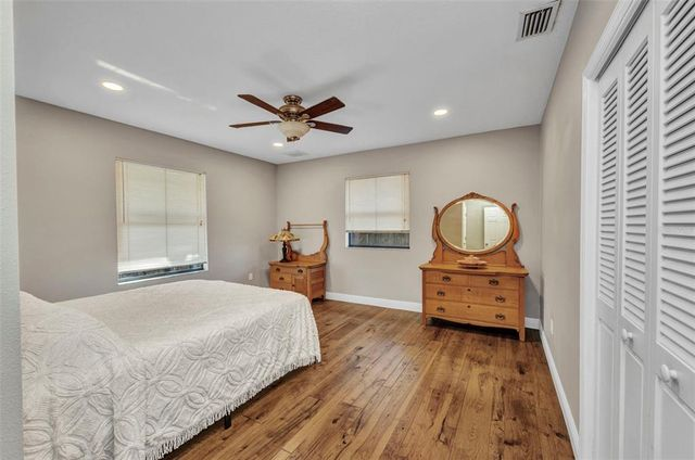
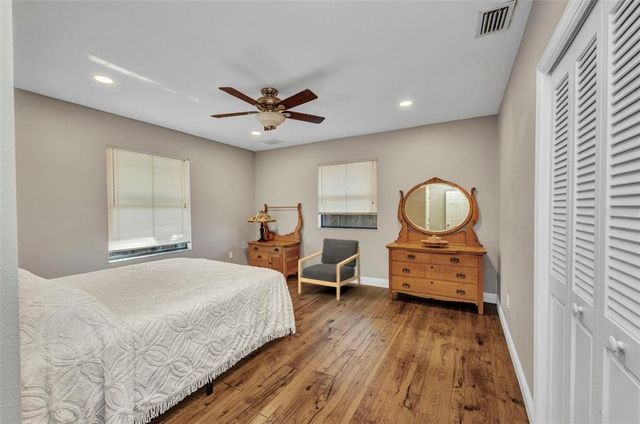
+ armchair [297,237,361,302]
